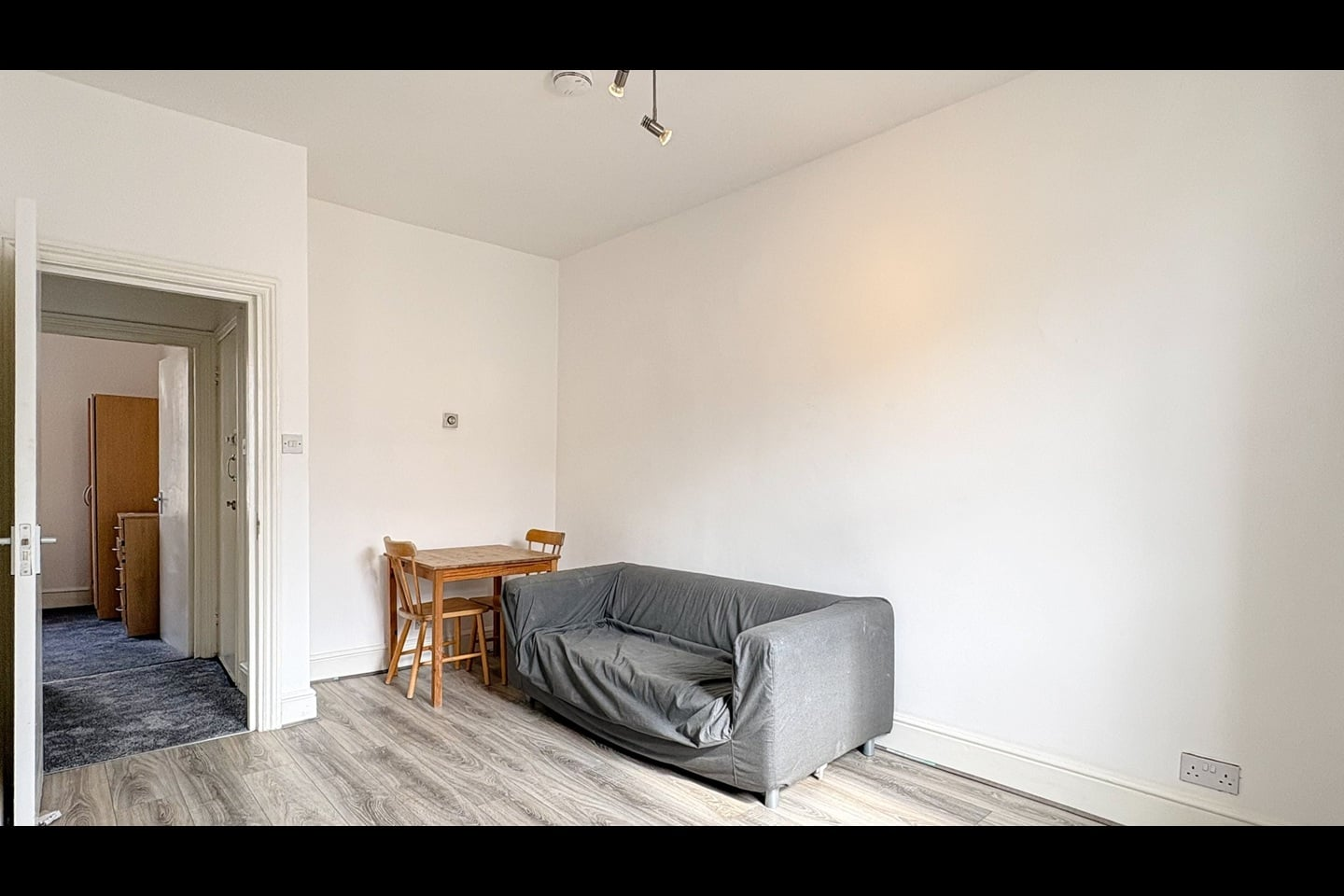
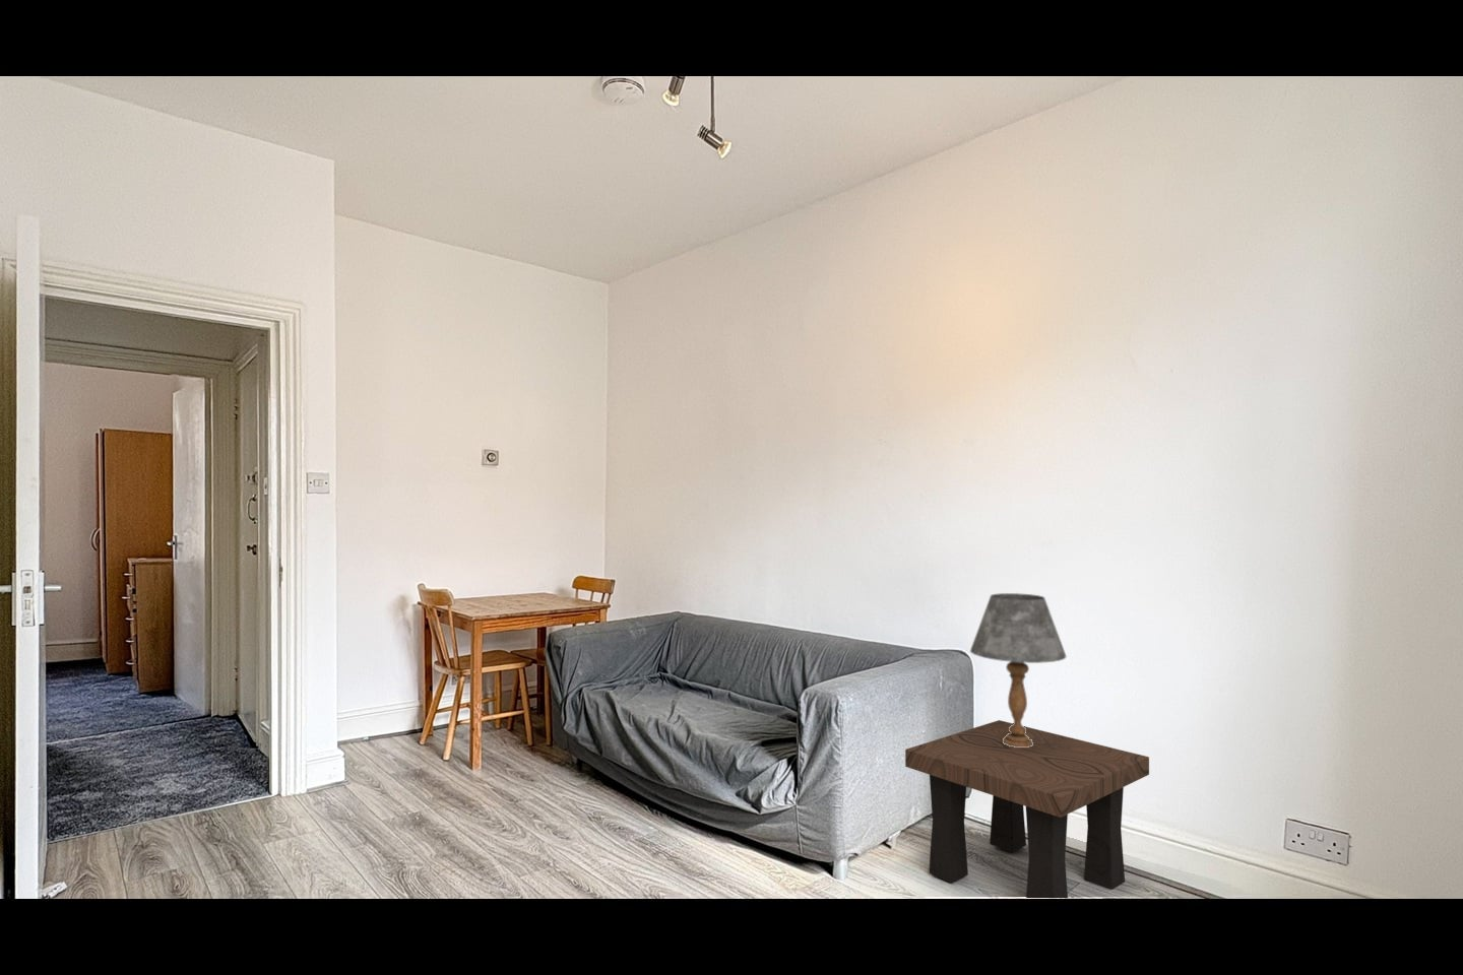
+ table lamp [969,592,1067,748]
+ side table [905,719,1151,899]
